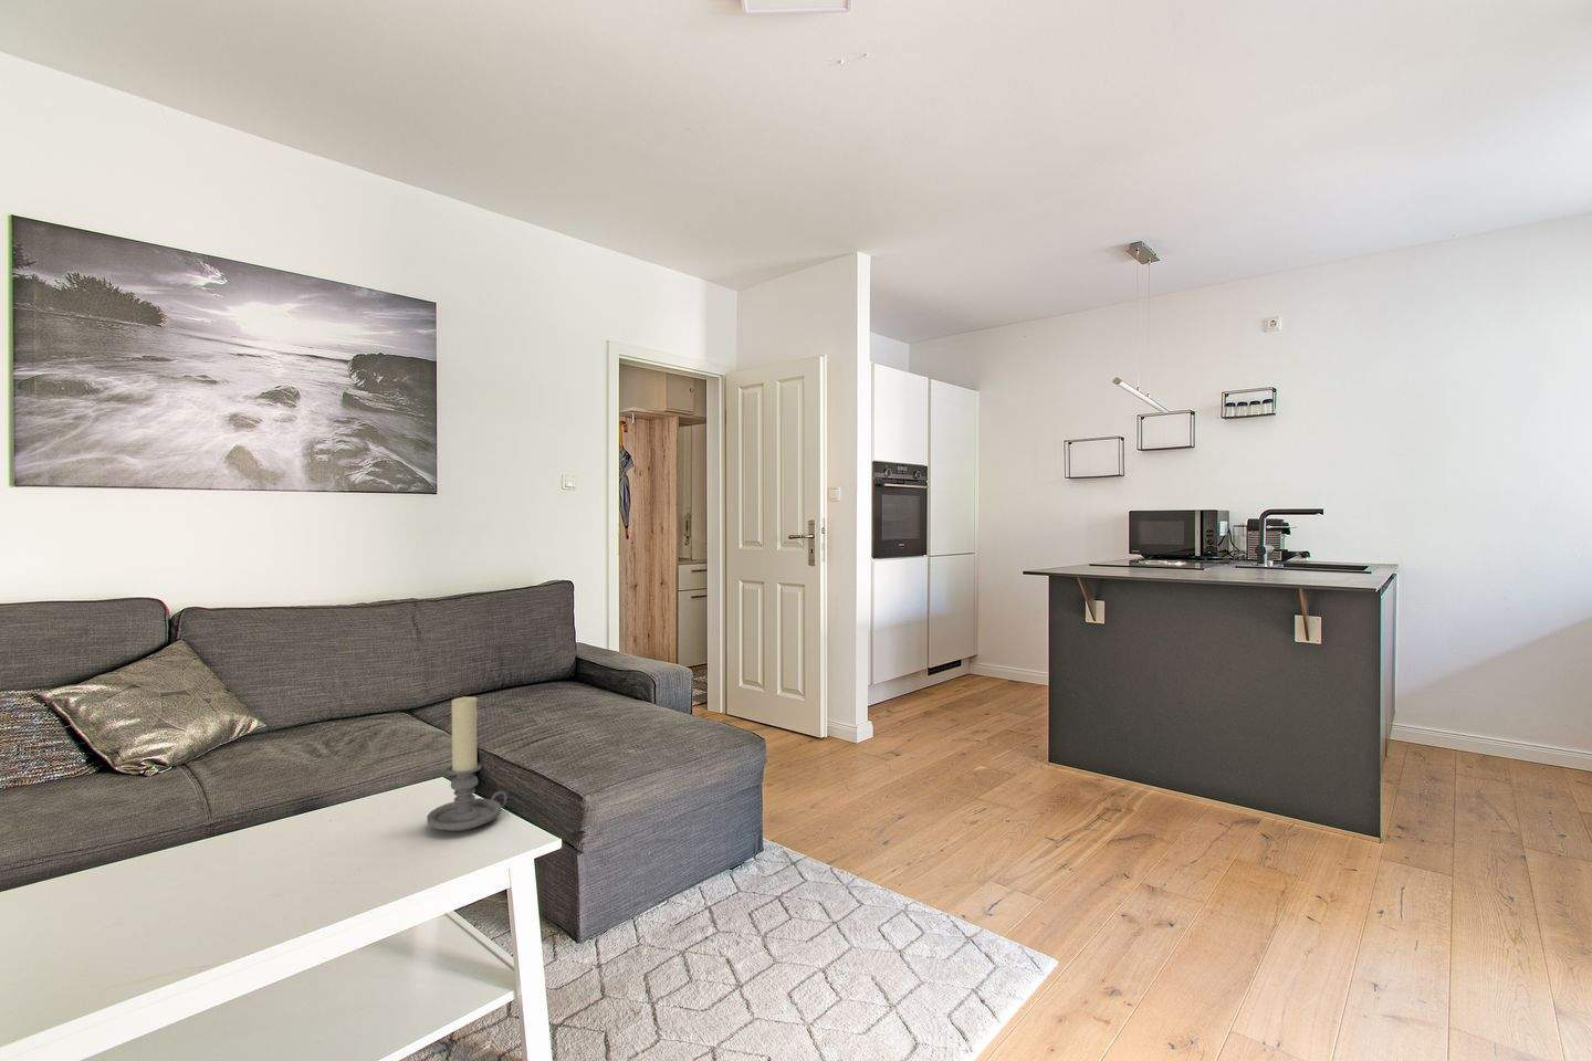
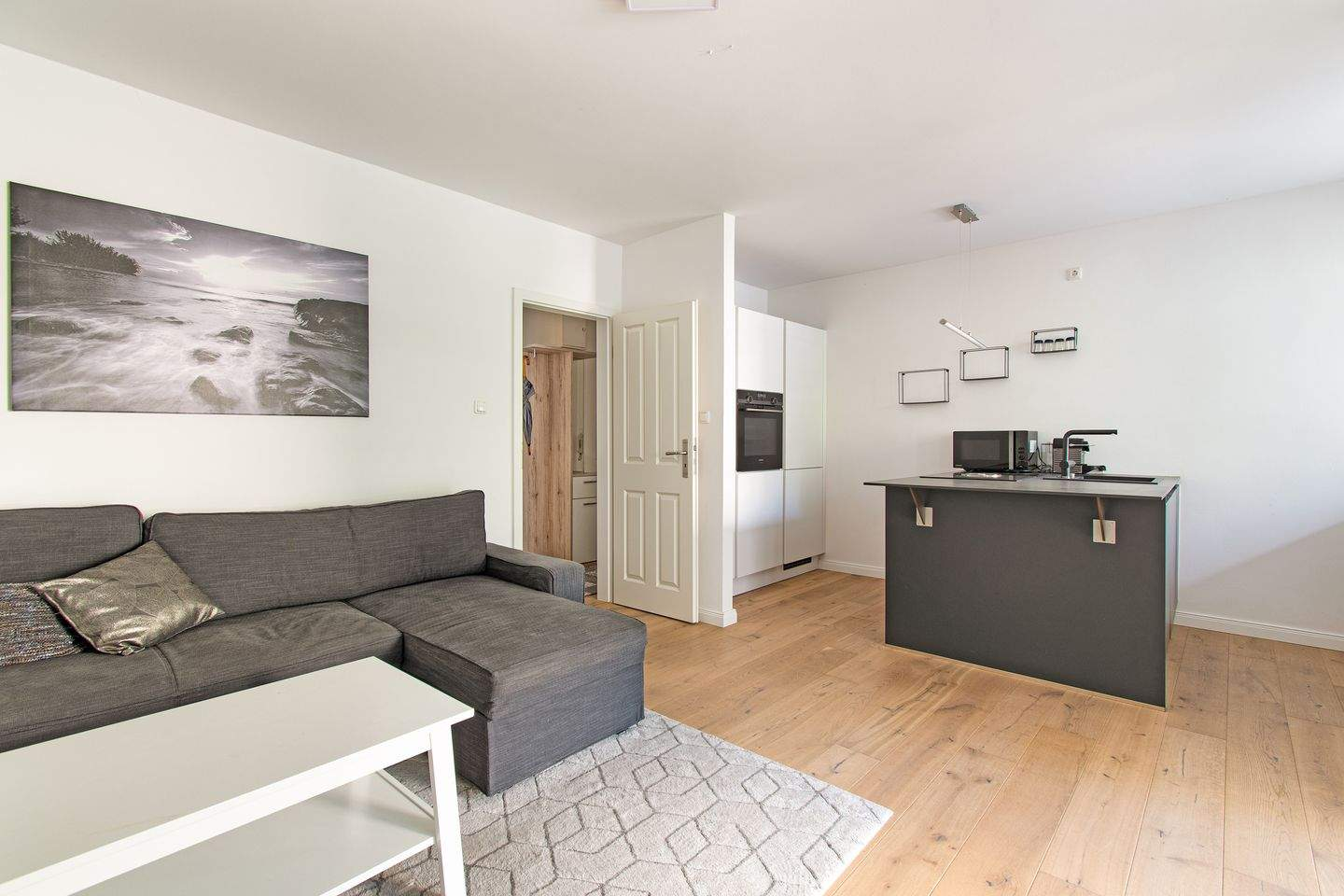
- candle holder [425,695,508,832]
